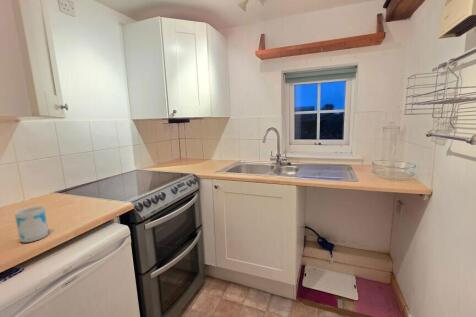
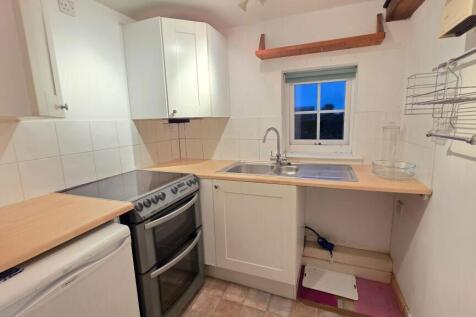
- mug [14,205,49,243]
